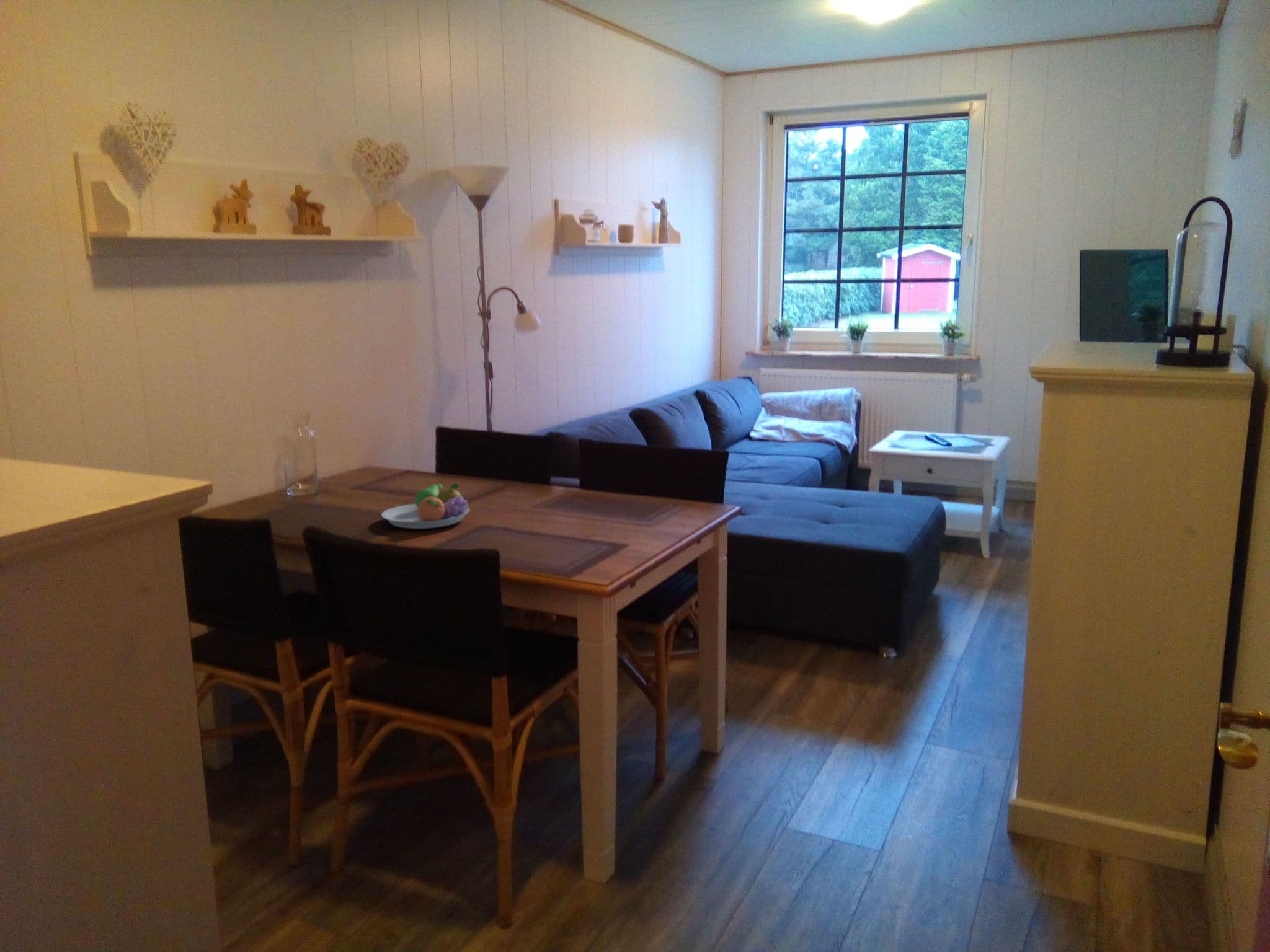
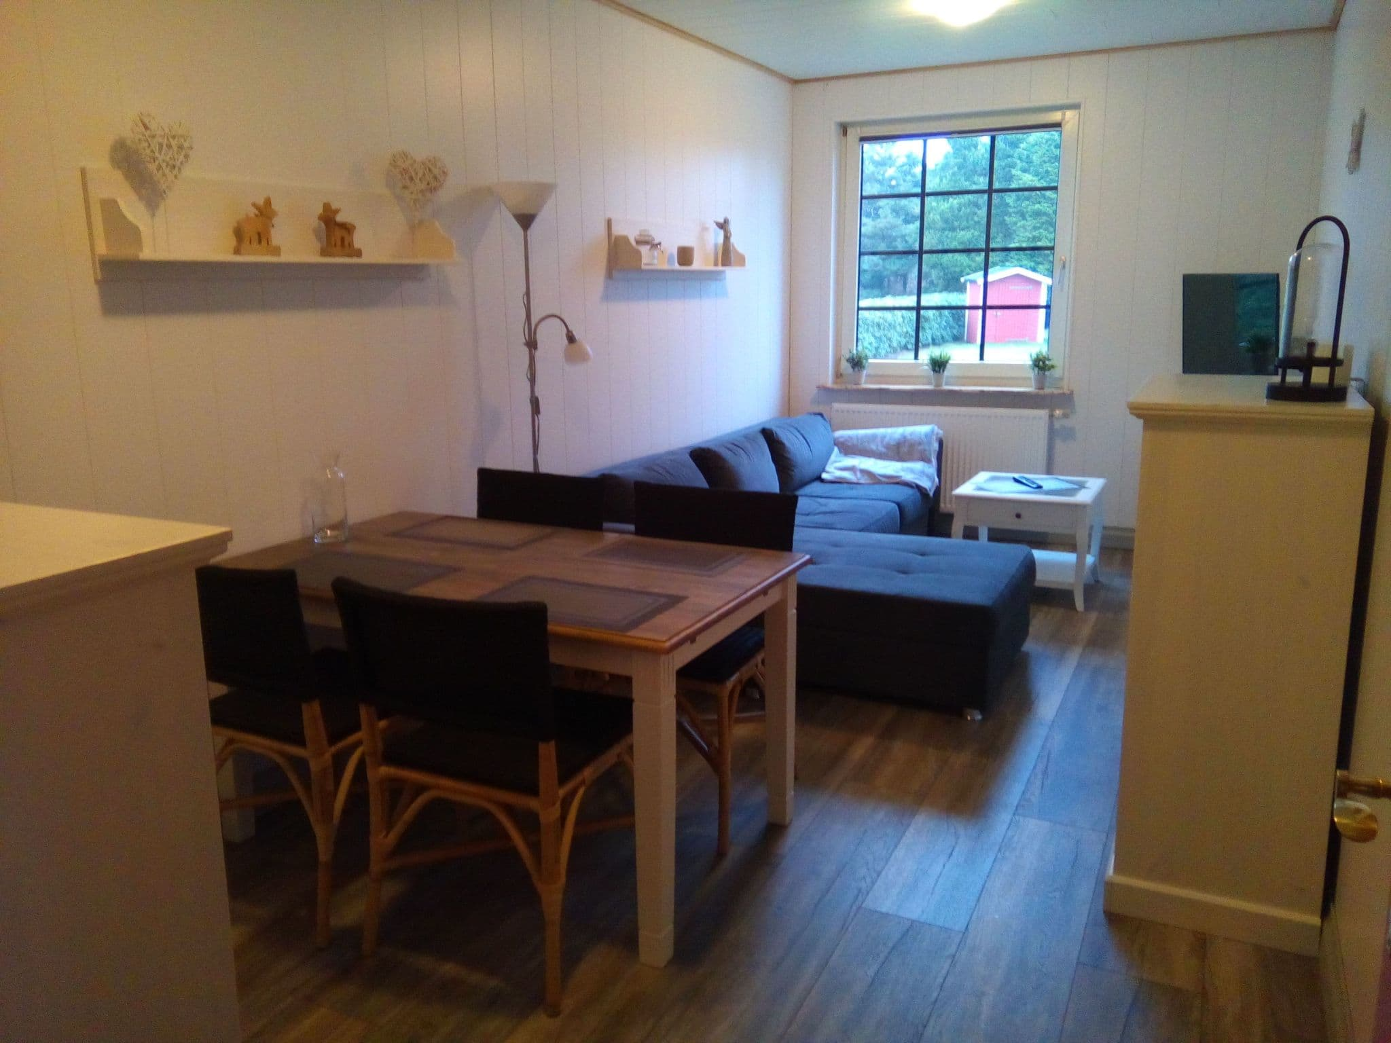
- fruit bowl [381,483,471,529]
